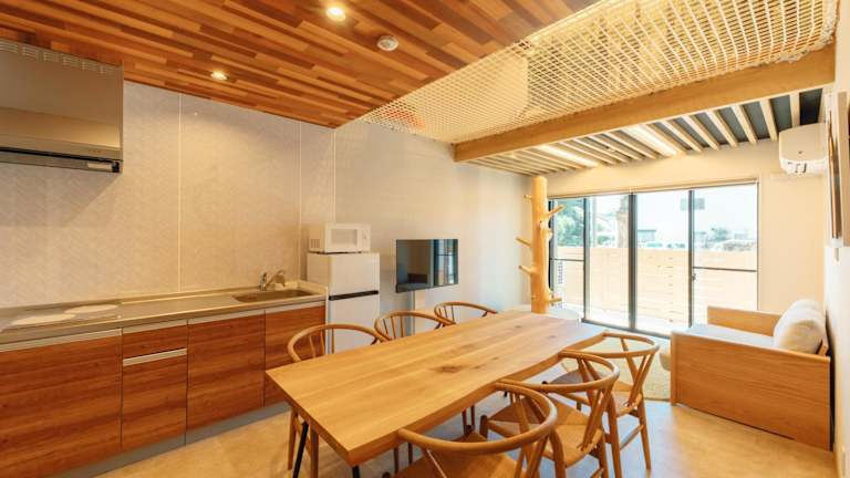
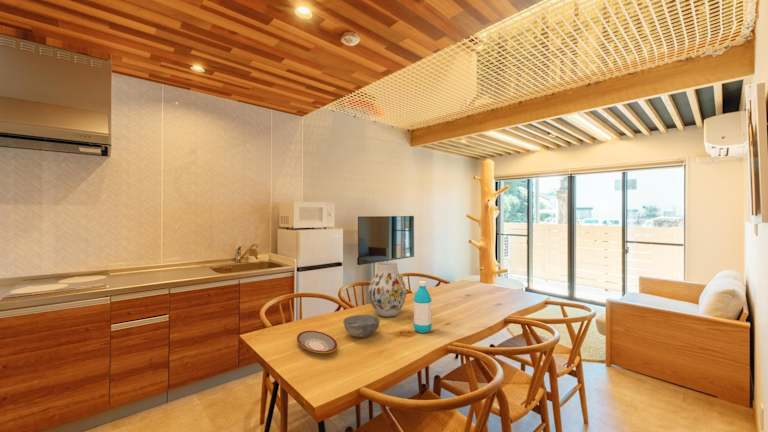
+ water bottle [413,280,433,334]
+ bowl [342,314,381,338]
+ plate [296,330,338,354]
+ vase [368,261,407,318]
